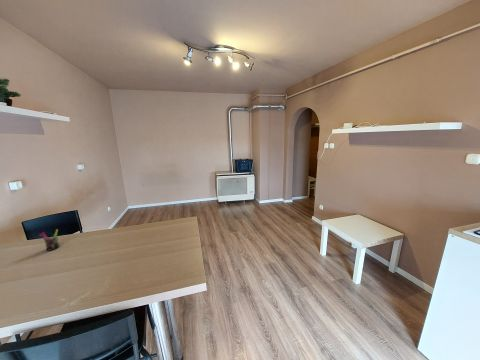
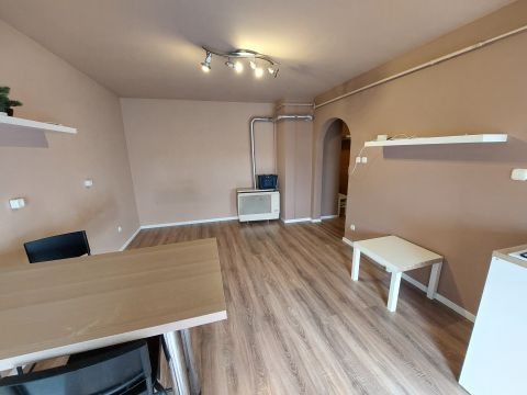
- pen holder [38,228,60,252]
